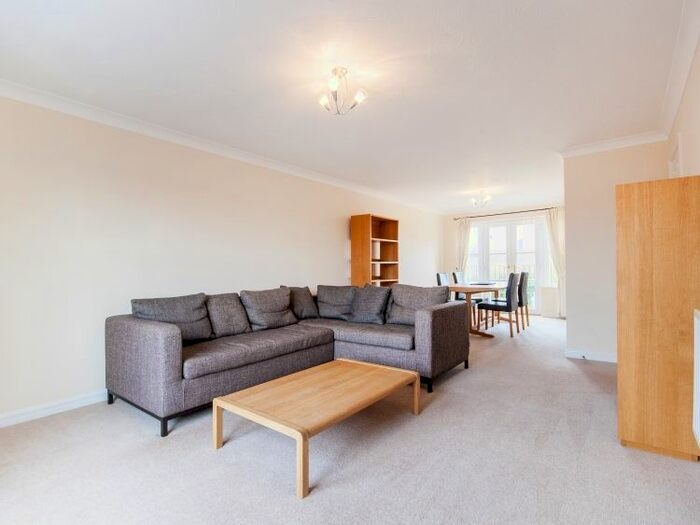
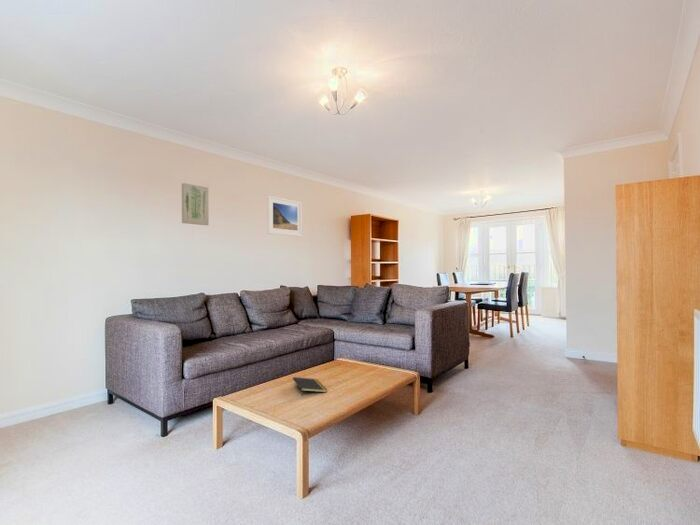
+ wall art [181,182,210,226]
+ notepad [292,376,328,396]
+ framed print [266,195,303,238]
